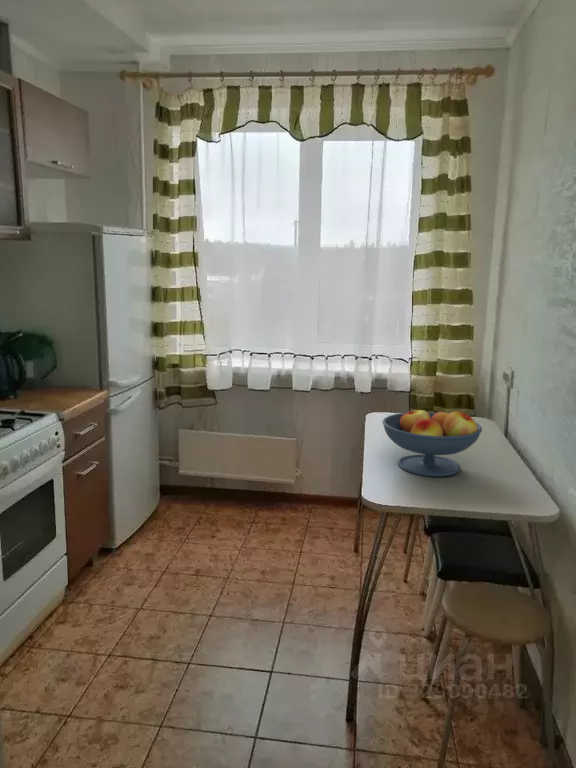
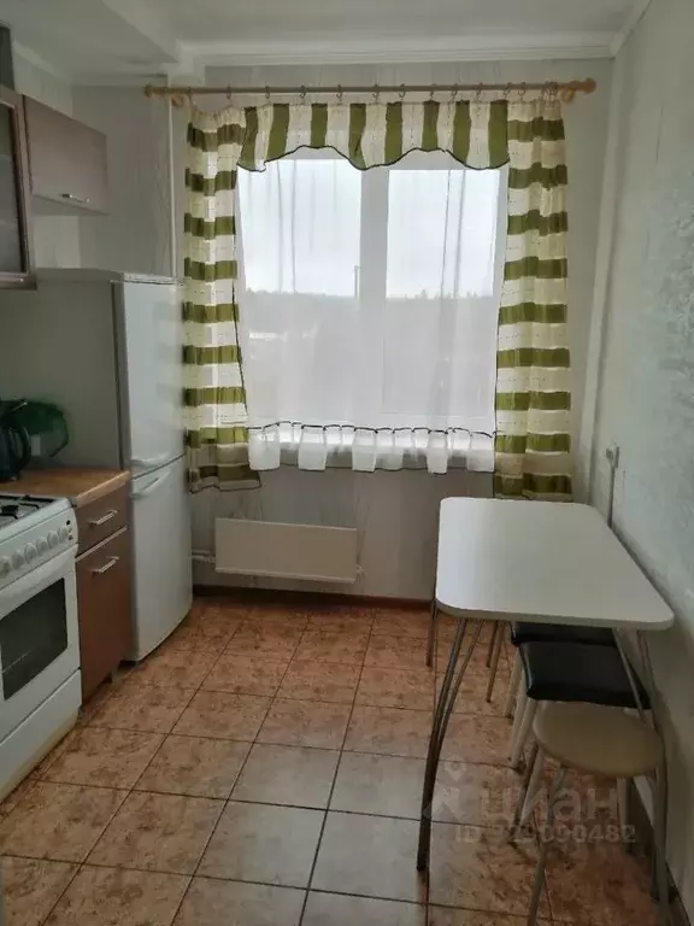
- fruit bowl [381,407,483,478]
